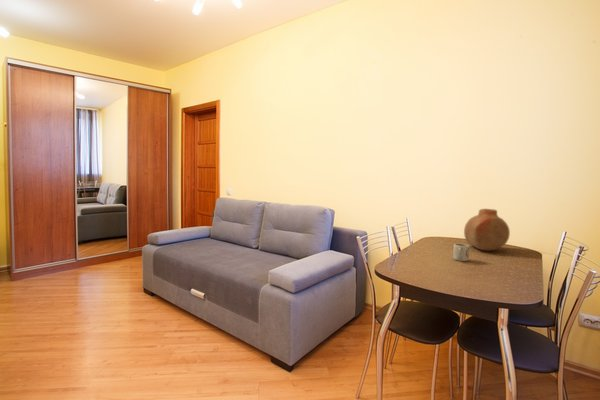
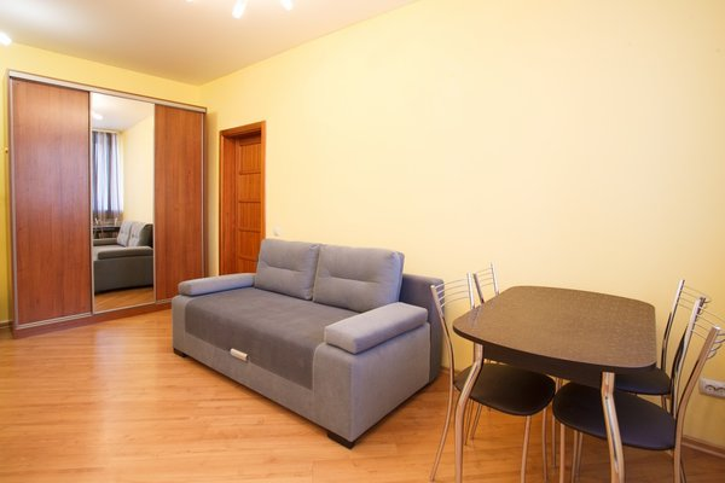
- cup [452,243,470,262]
- vase [463,208,511,252]
